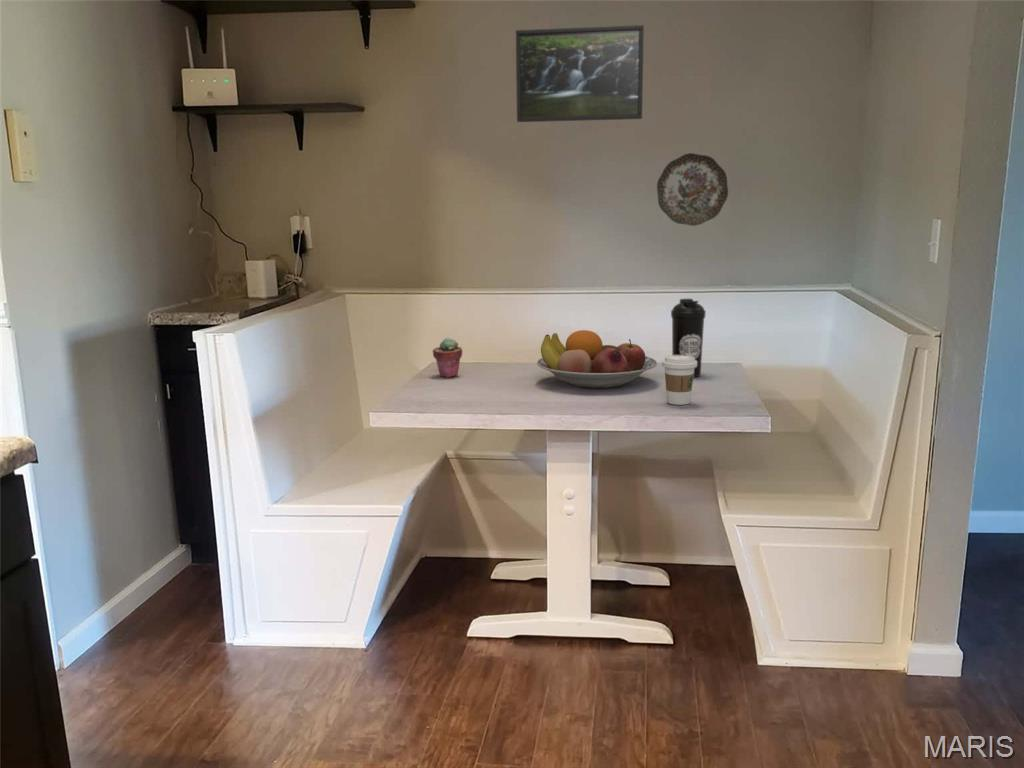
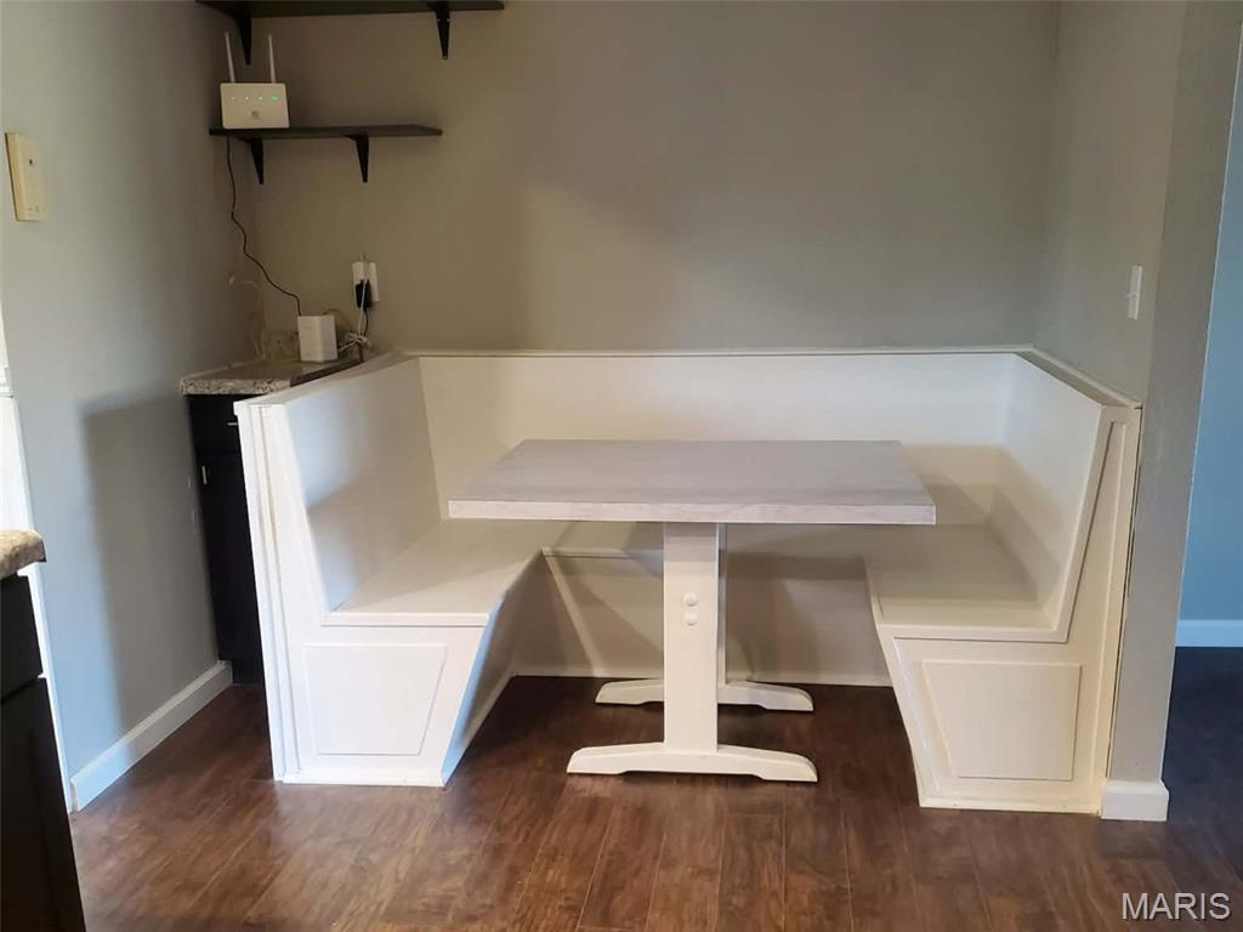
- coffee cup [661,355,697,406]
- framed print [515,24,645,123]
- fruit bowl [536,329,658,389]
- water bottle [670,298,707,378]
- potted succulent [432,337,463,379]
- decorative plate [656,152,729,227]
